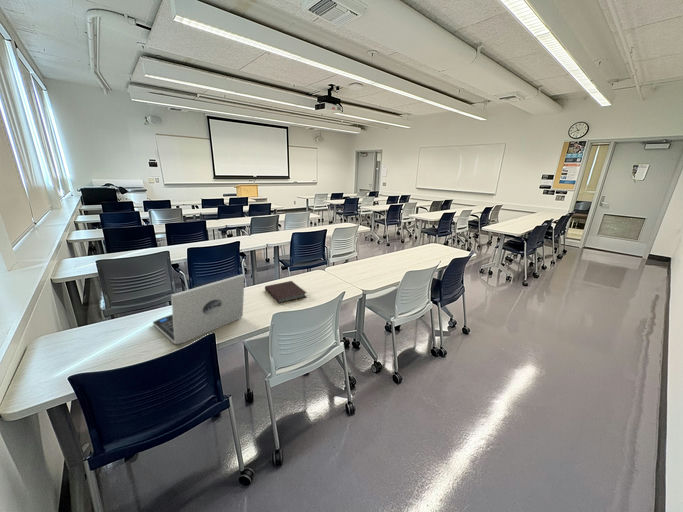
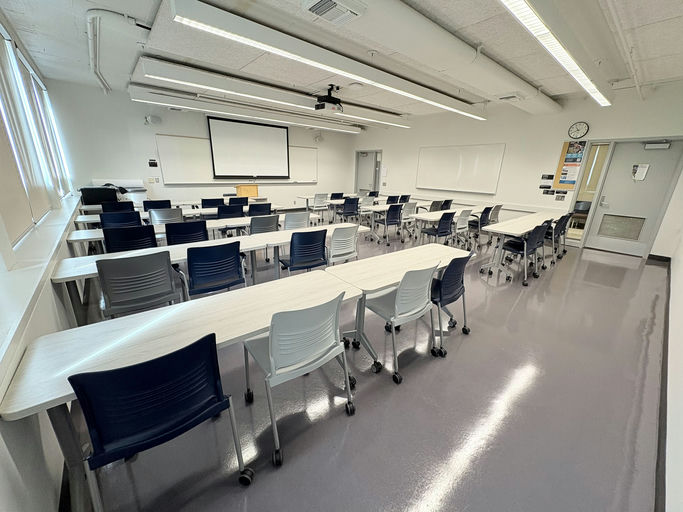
- notebook [264,280,308,305]
- laptop [152,273,246,345]
